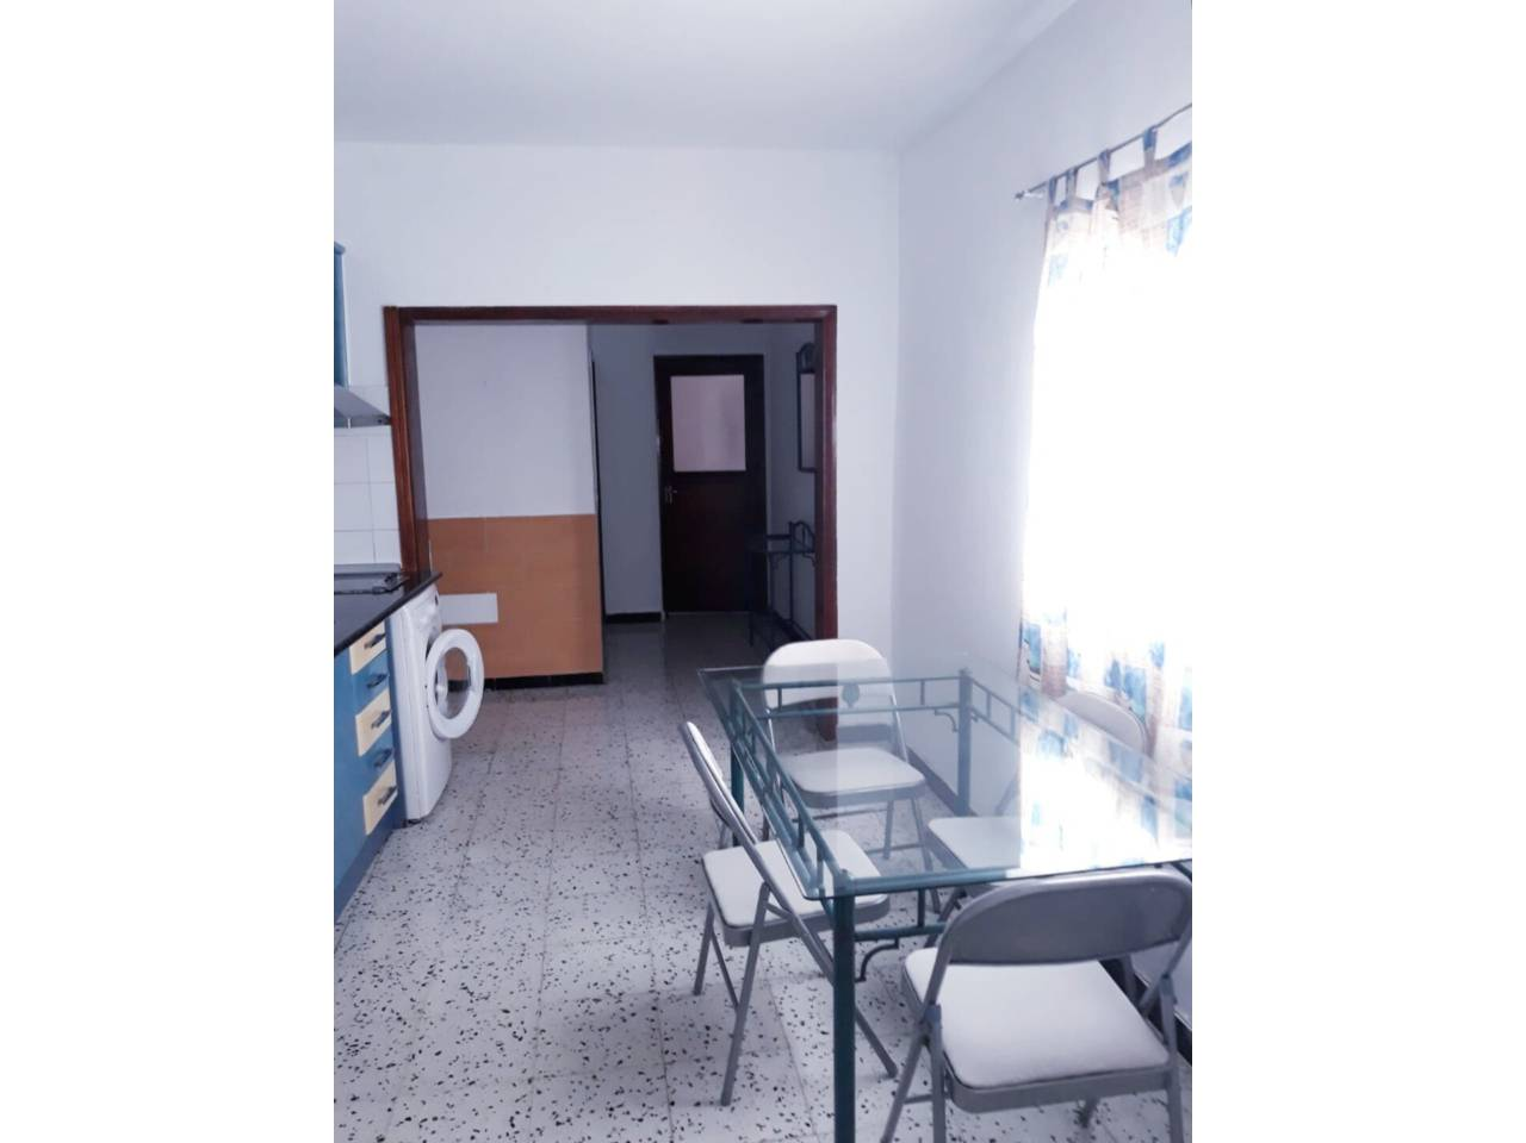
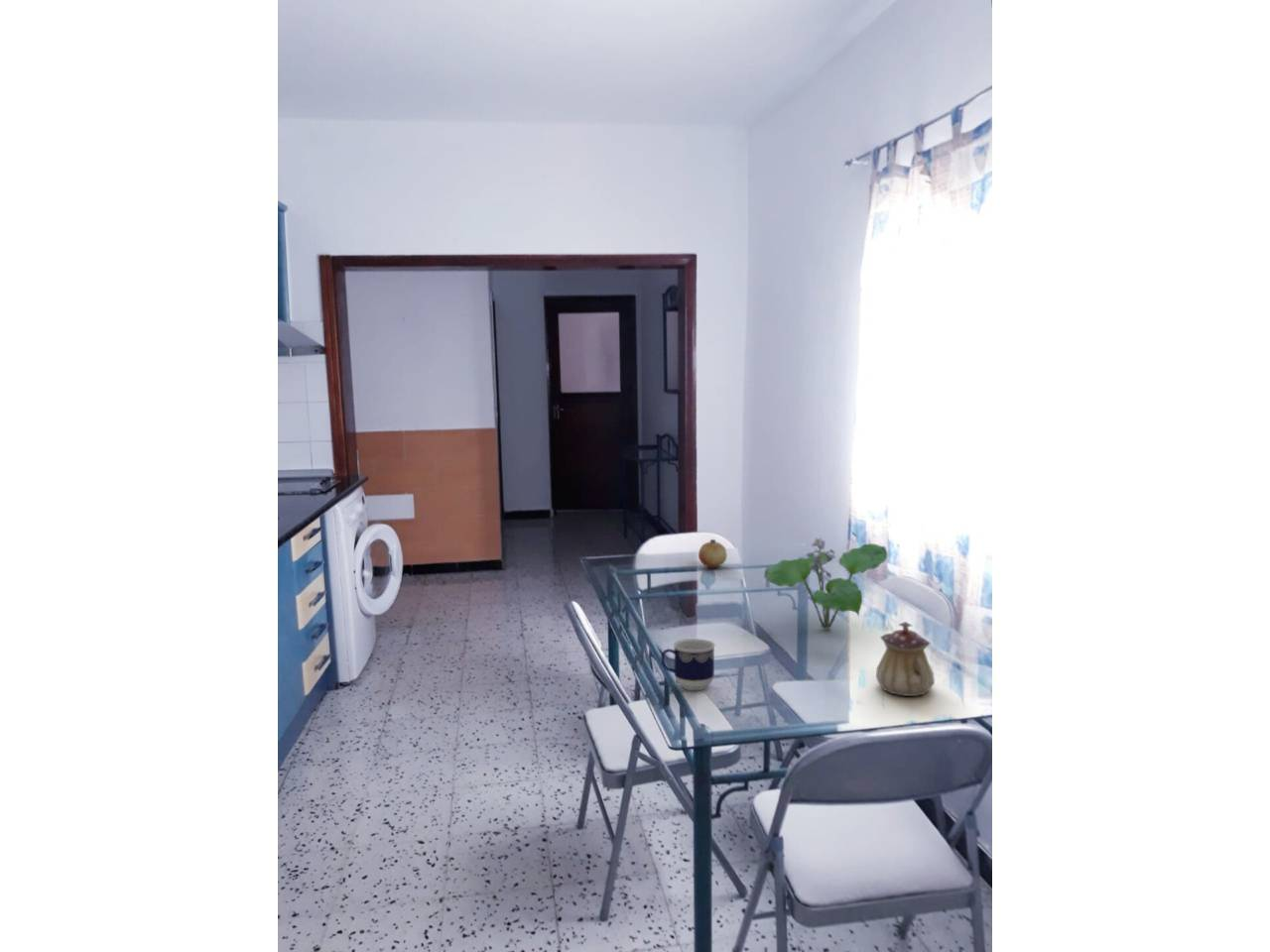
+ cup [660,638,716,691]
+ plant [763,536,888,630]
+ teapot [875,621,936,697]
+ fruit [698,538,728,569]
